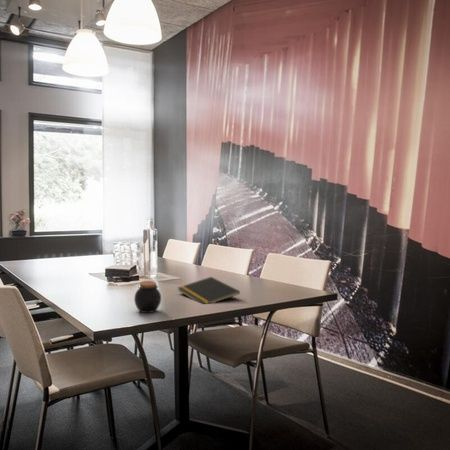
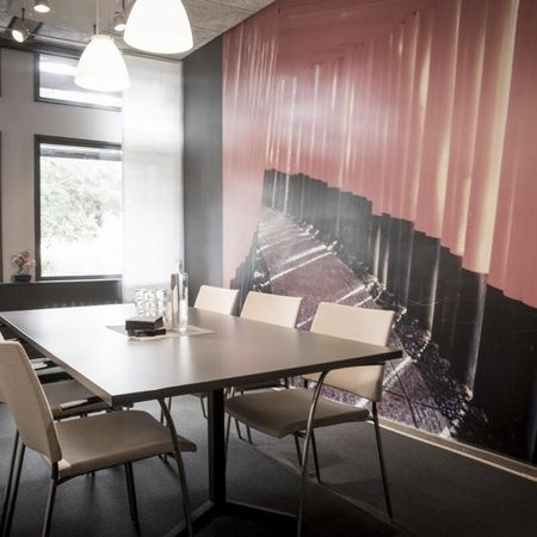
- notepad [177,276,241,305]
- jar [133,280,162,314]
